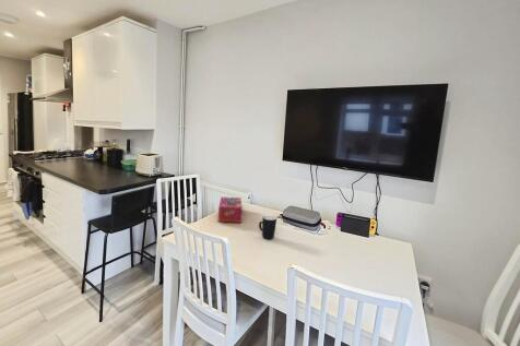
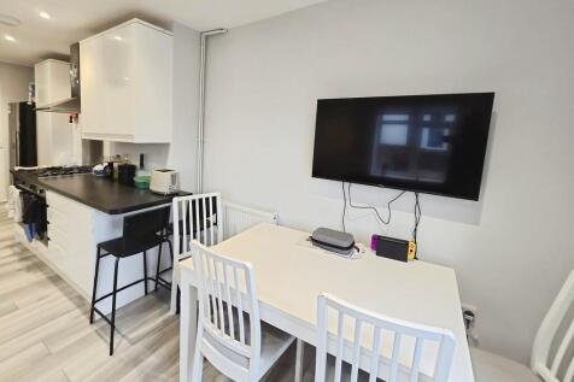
- mug [258,215,277,240]
- tissue box [217,195,244,224]
